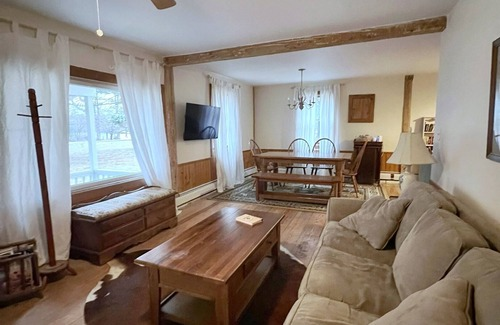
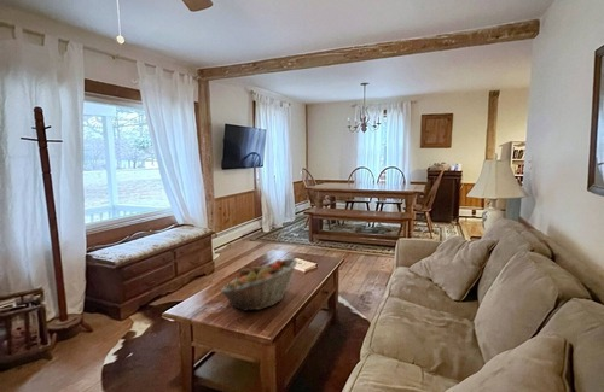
+ fruit basket [219,257,298,312]
